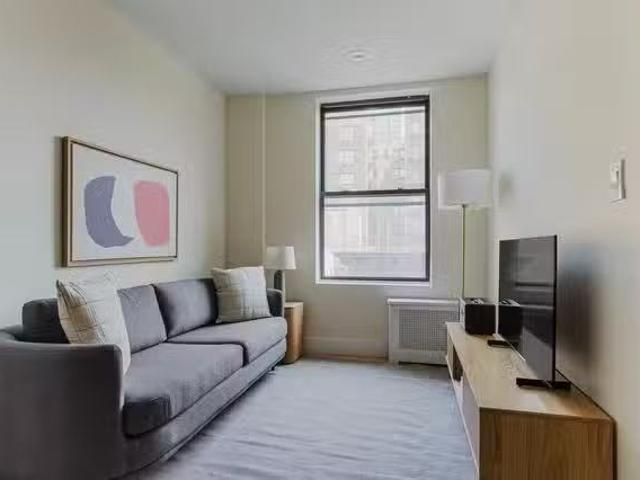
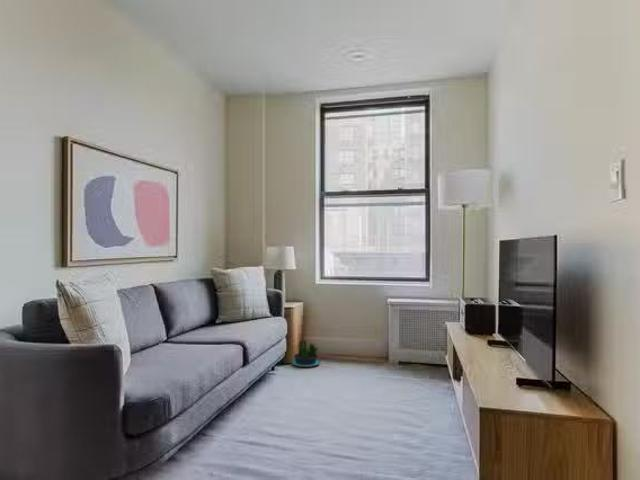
+ potted plant [290,339,321,368]
